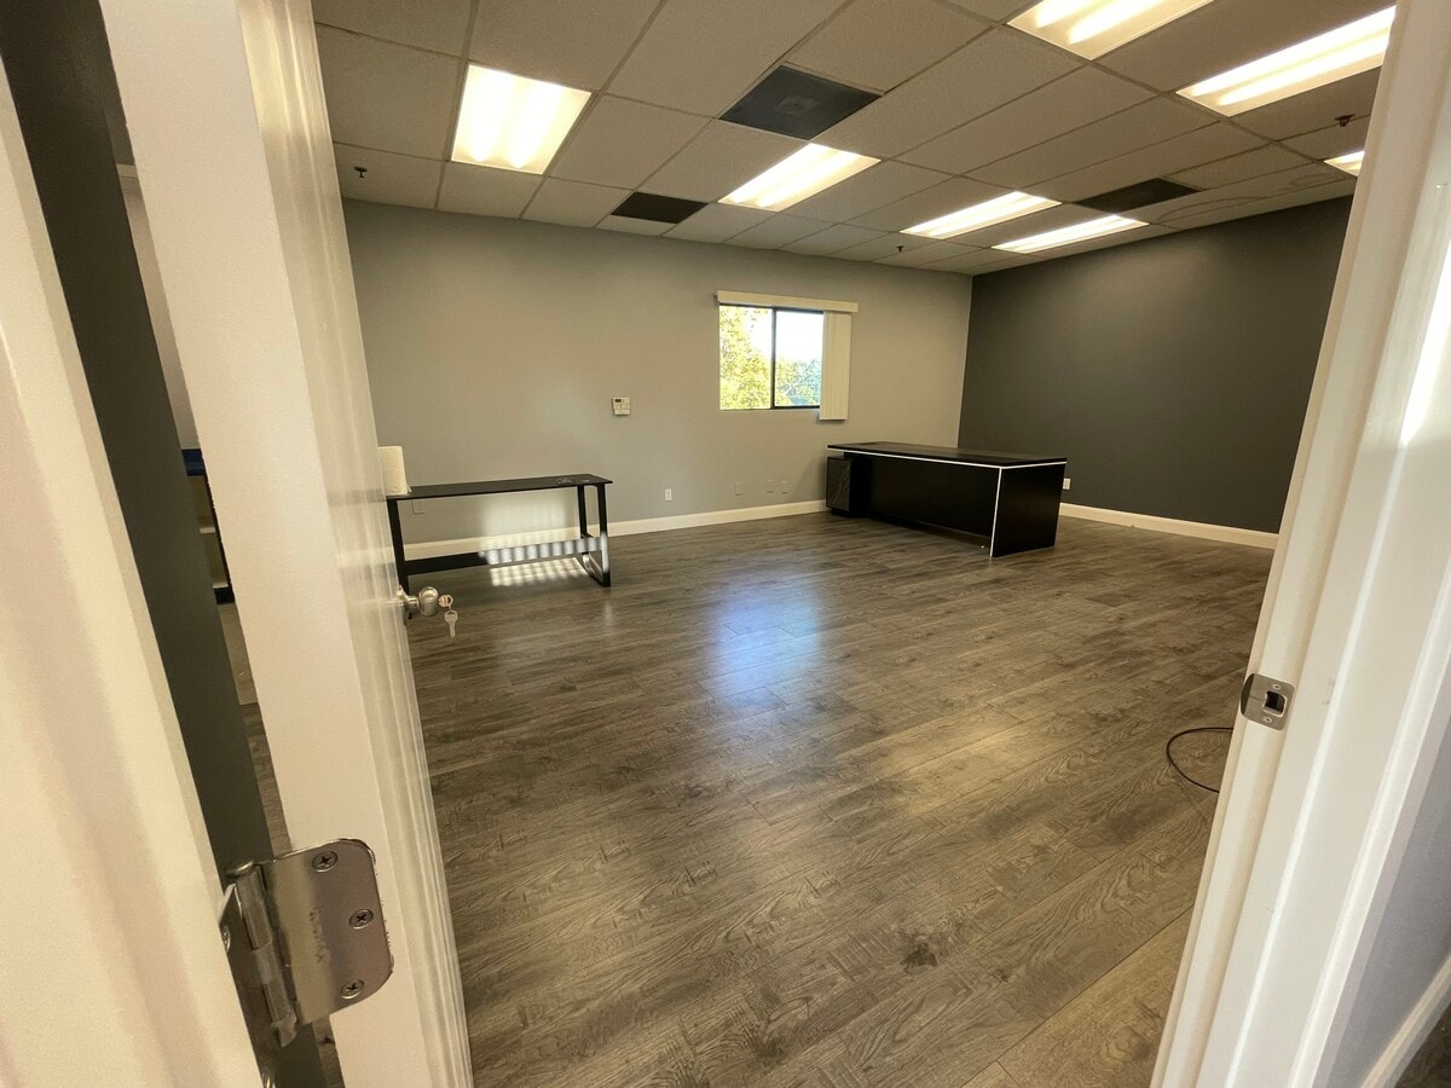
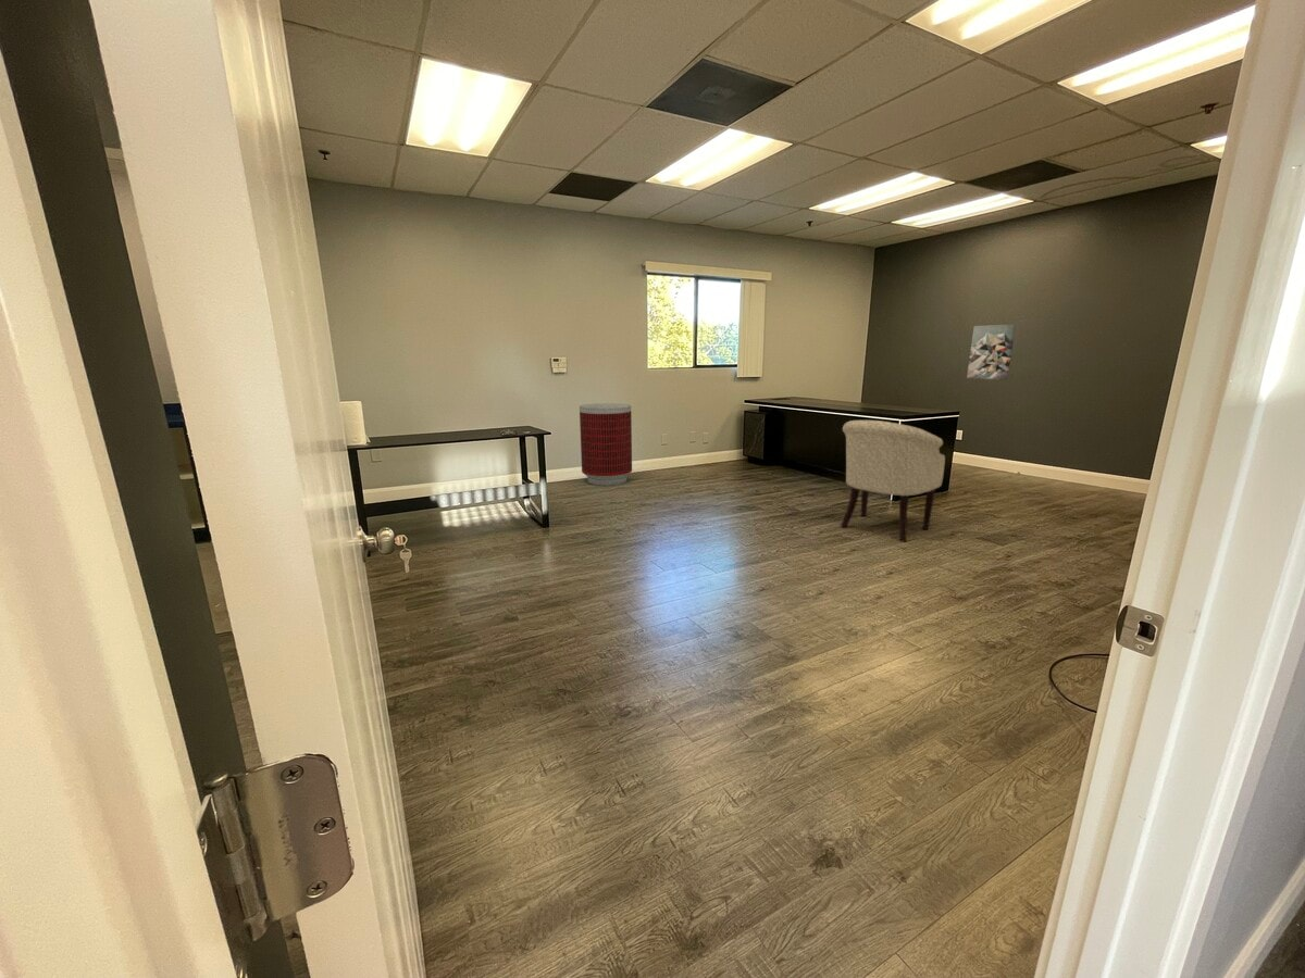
+ trash can [579,402,633,487]
+ wall art [966,324,1017,380]
+ chair [840,419,946,542]
